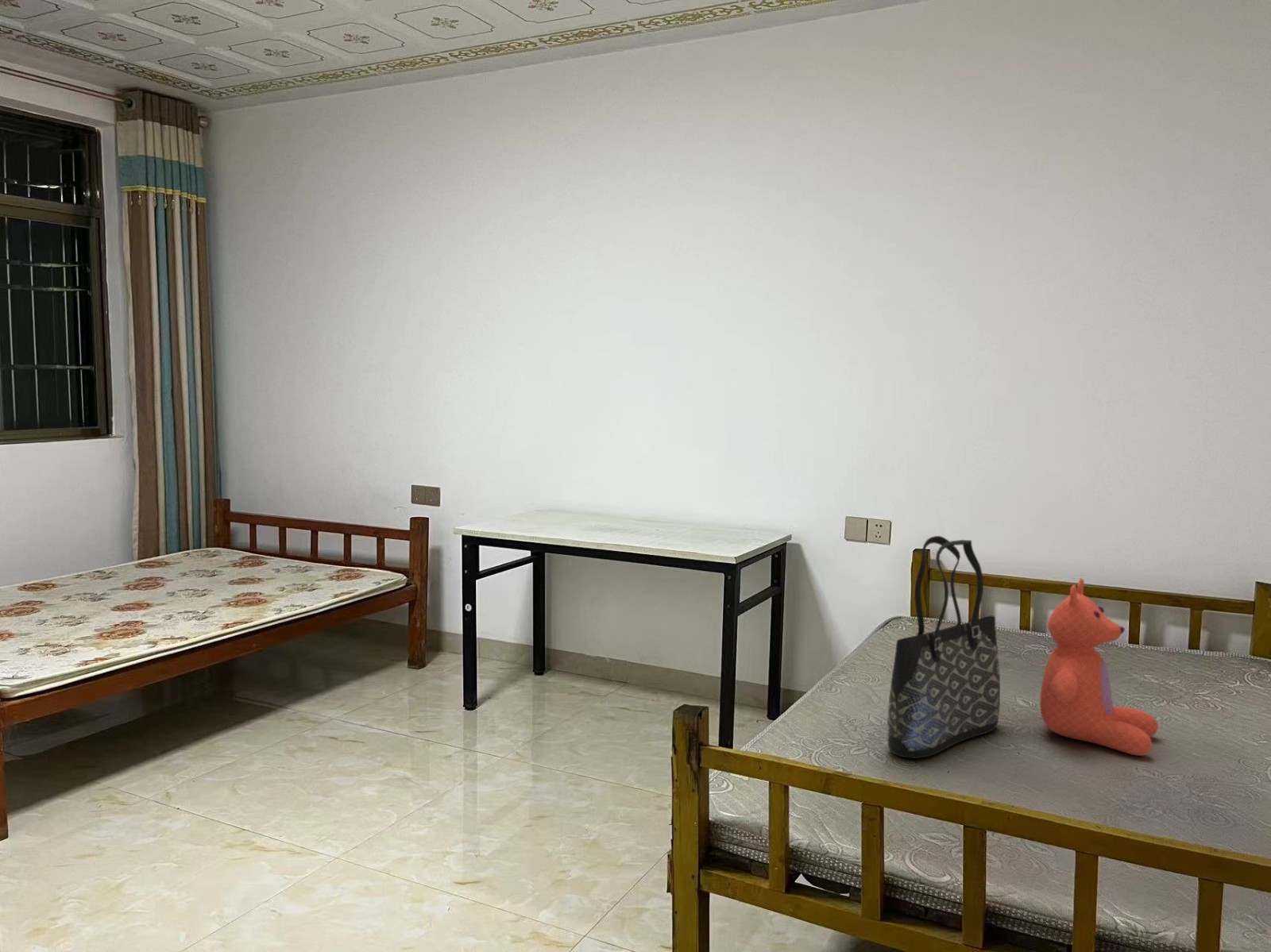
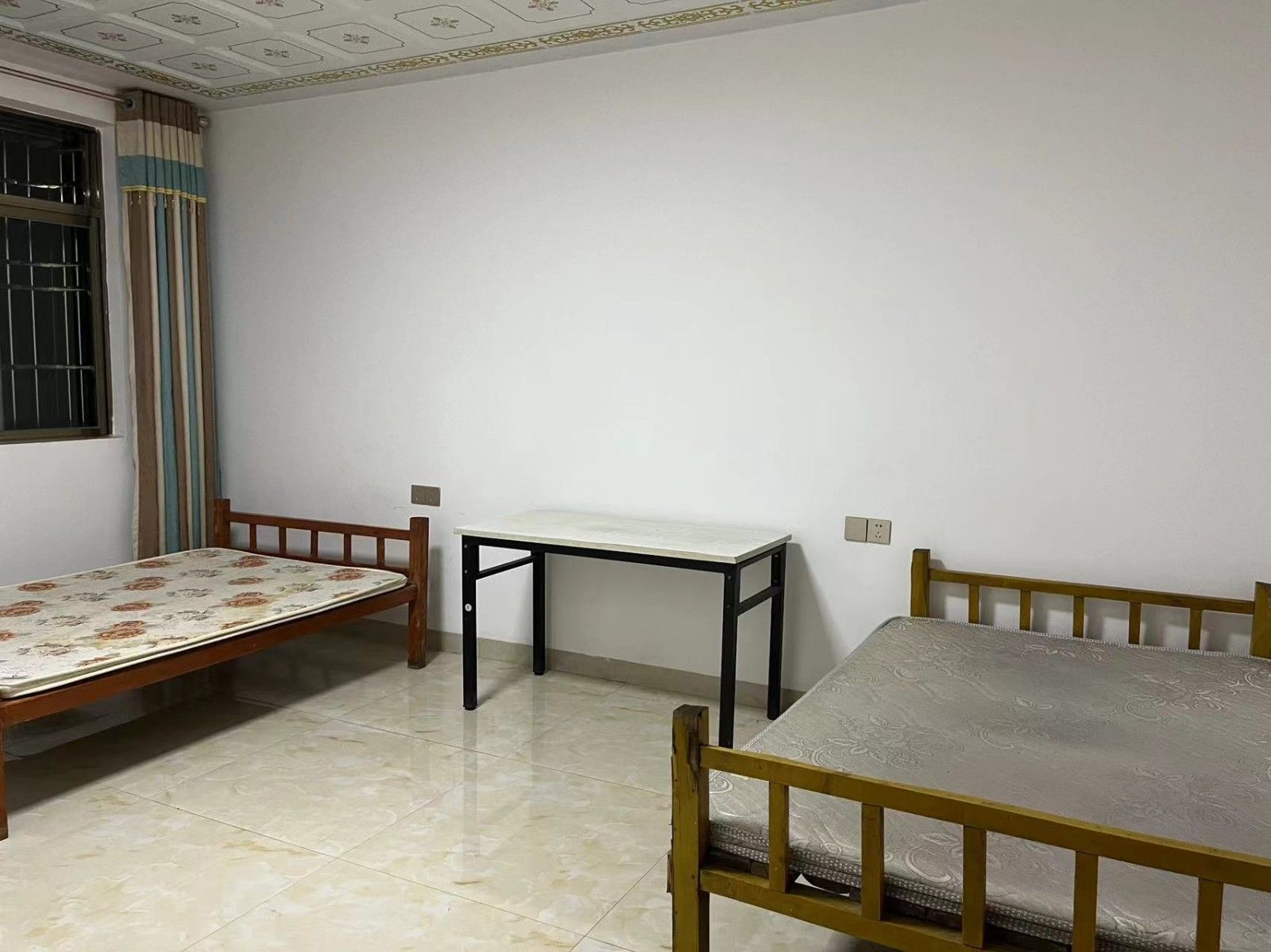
- tote bag [887,535,1001,759]
- teddy bear [1039,577,1159,757]
